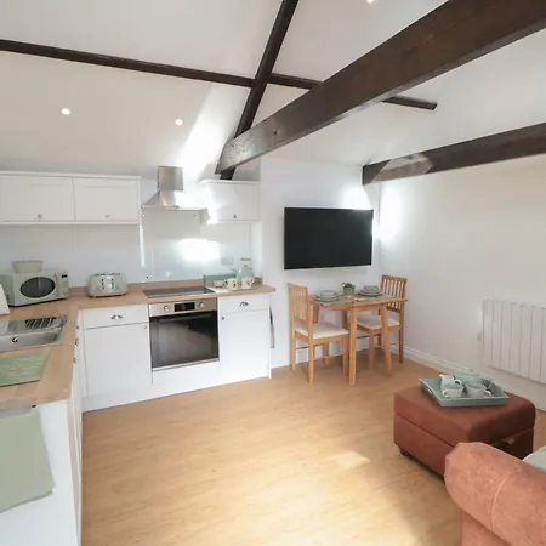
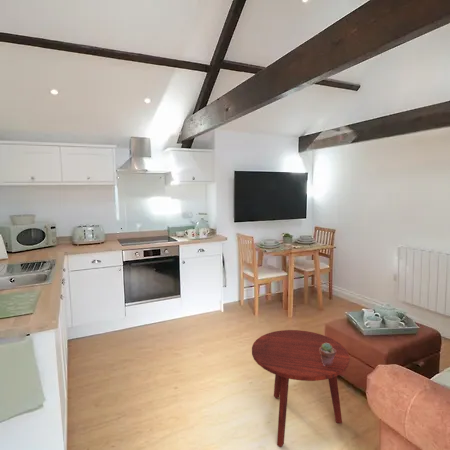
+ side table [251,329,351,448]
+ potted succulent [319,343,336,366]
